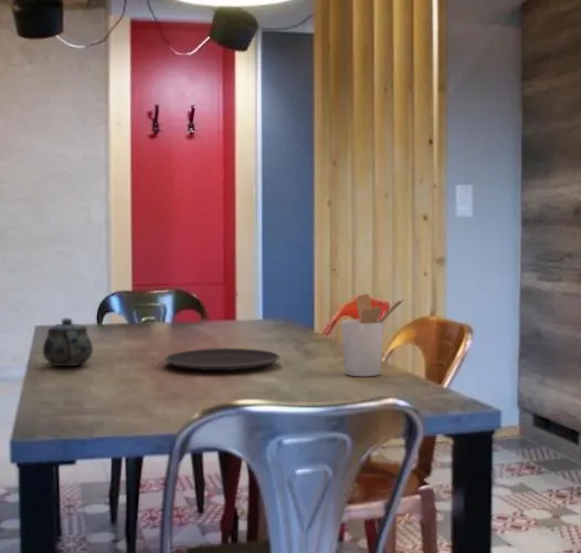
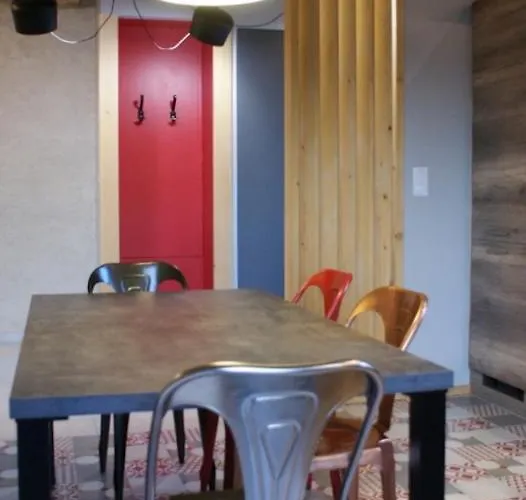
- utensil holder [340,293,405,377]
- chinaware [42,316,94,367]
- plate [163,347,281,372]
